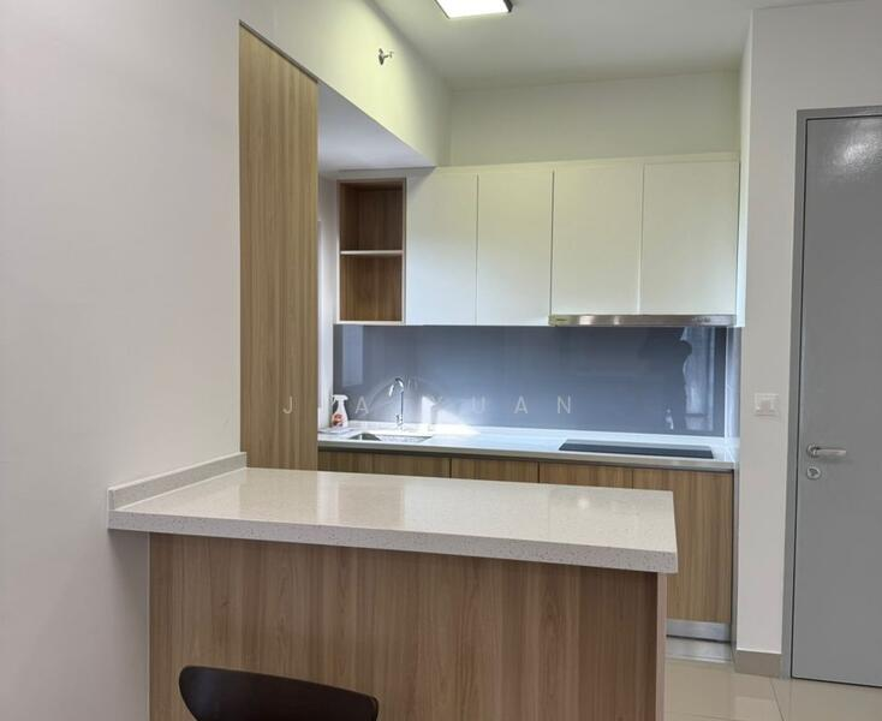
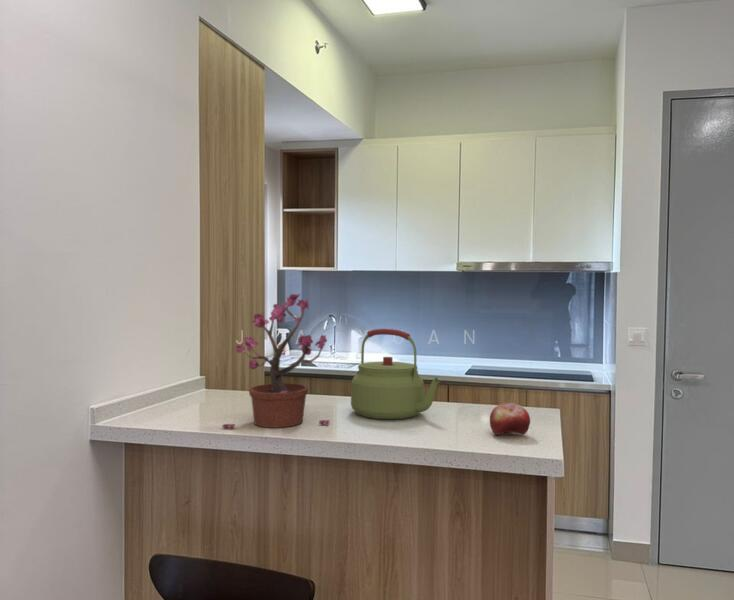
+ potted plant [221,293,330,429]
+ fruit [489,402,531,436]
+ kettle [350,328,441,420]
